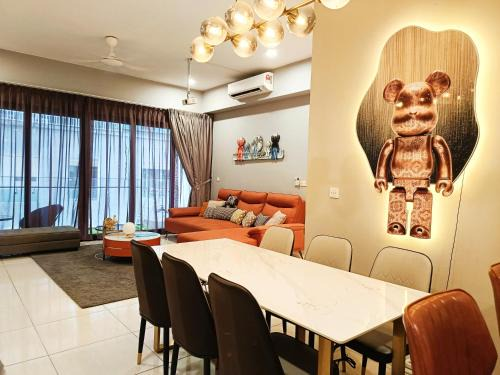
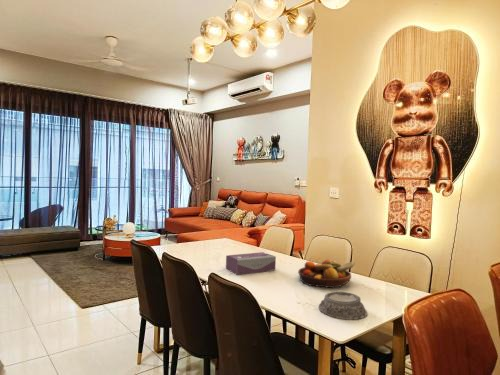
+ tissue box [225,251,277,276]
+ mortar [318,291,368,320]
+ fruit bowl [297,259,356,289]
